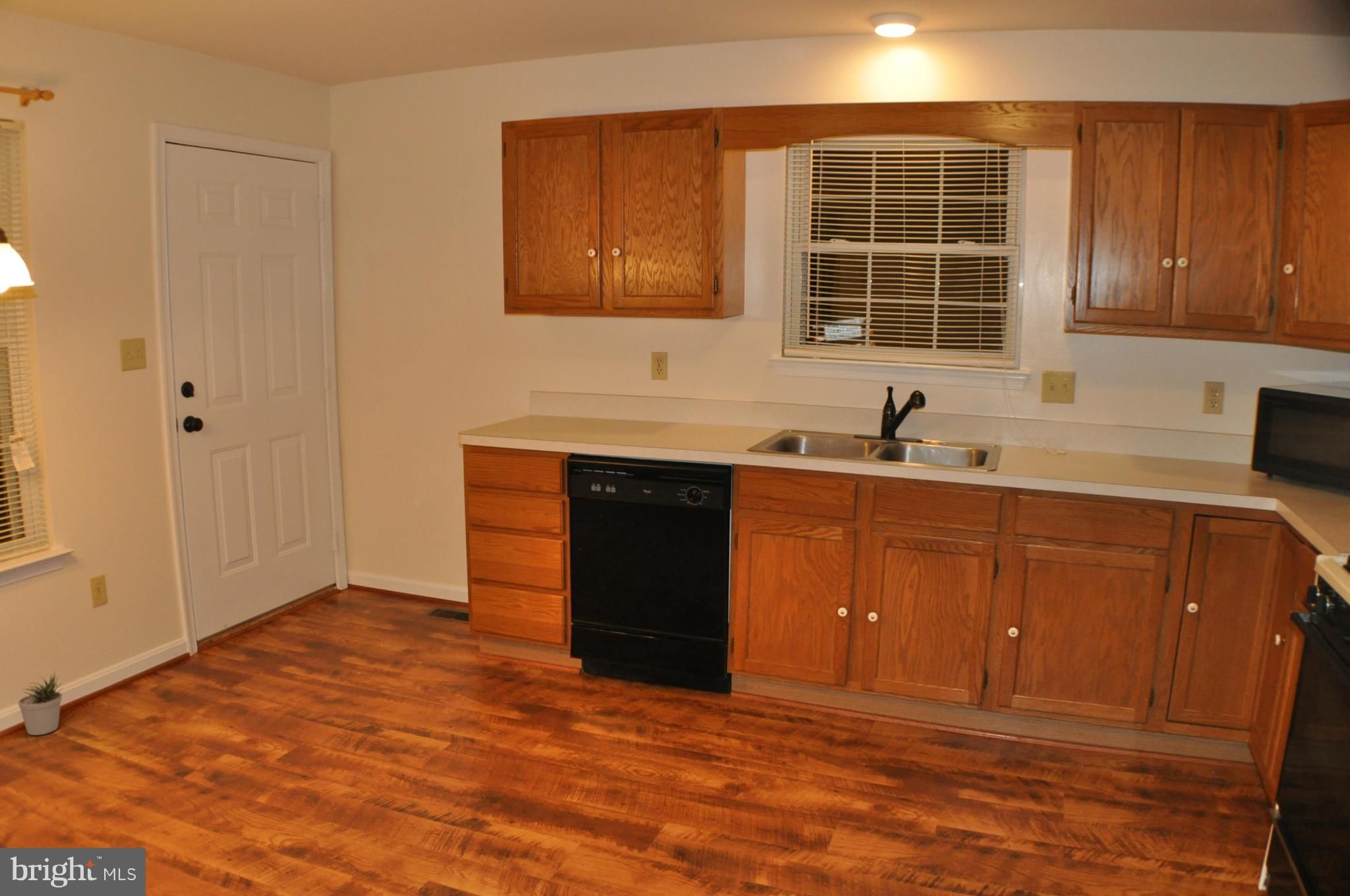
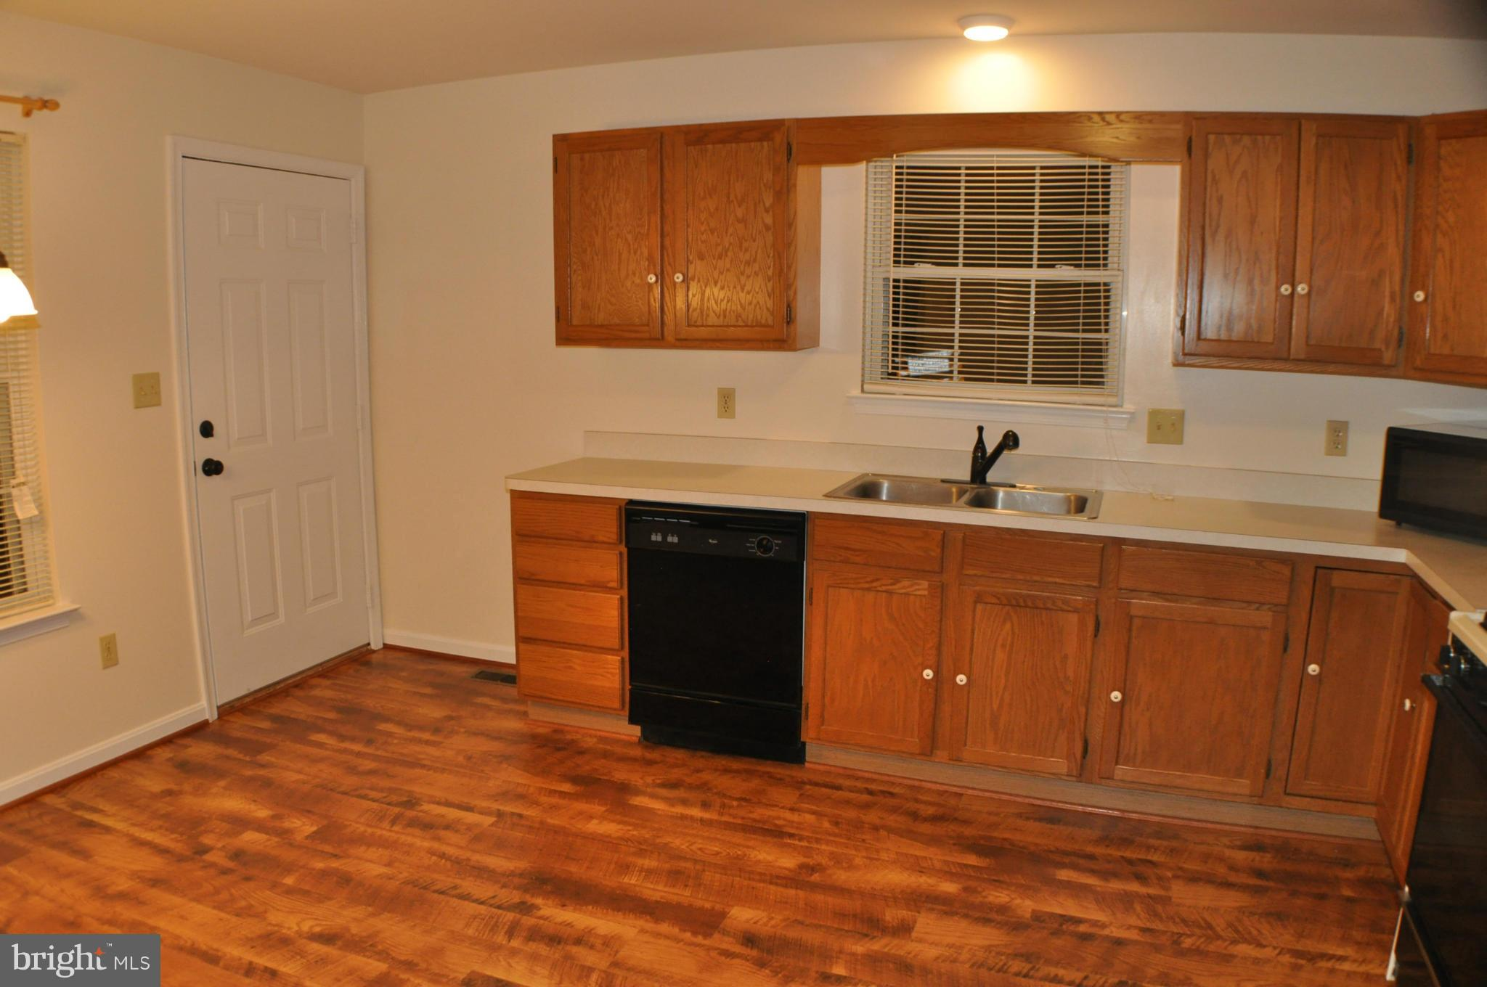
- potted plant [17,671,64,736]
